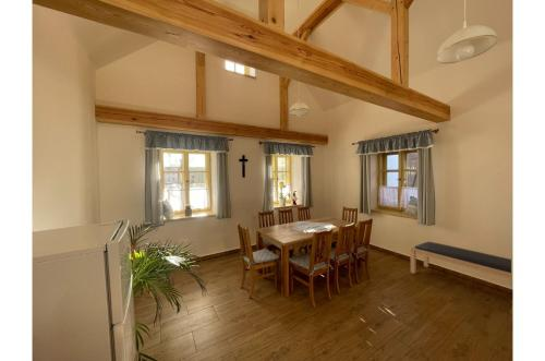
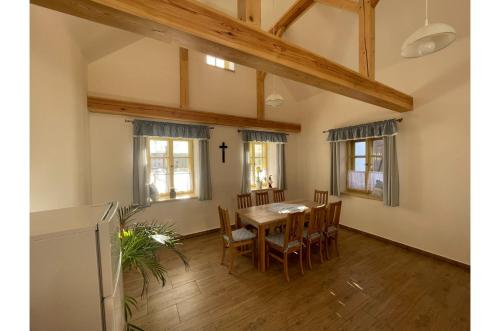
- bench [409,241,512,280]
